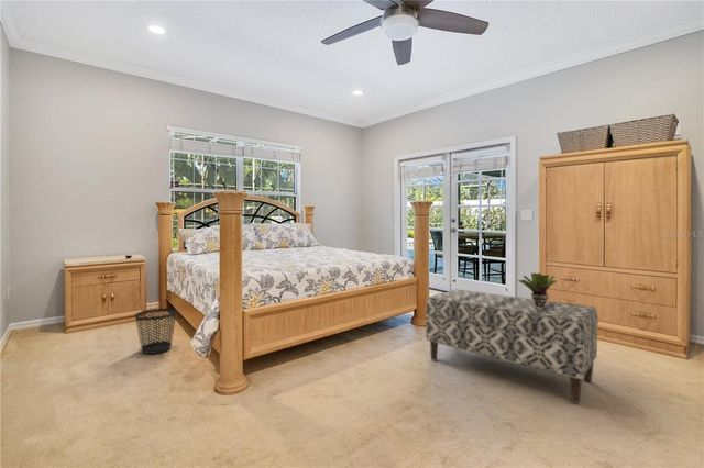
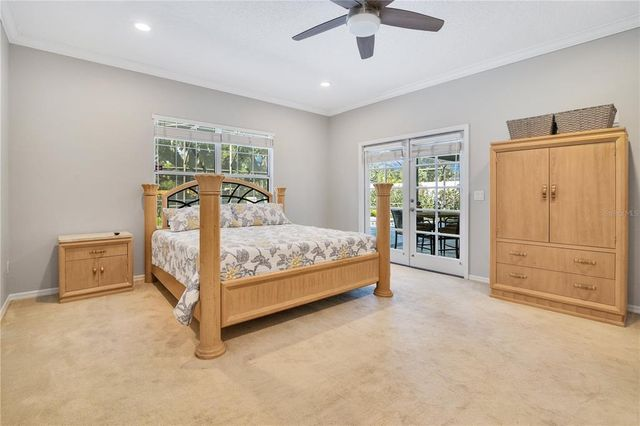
- wastebasket [134,308,178,355]
- bench [425,289,600,404]
- potted plant [517,272,558,308]
